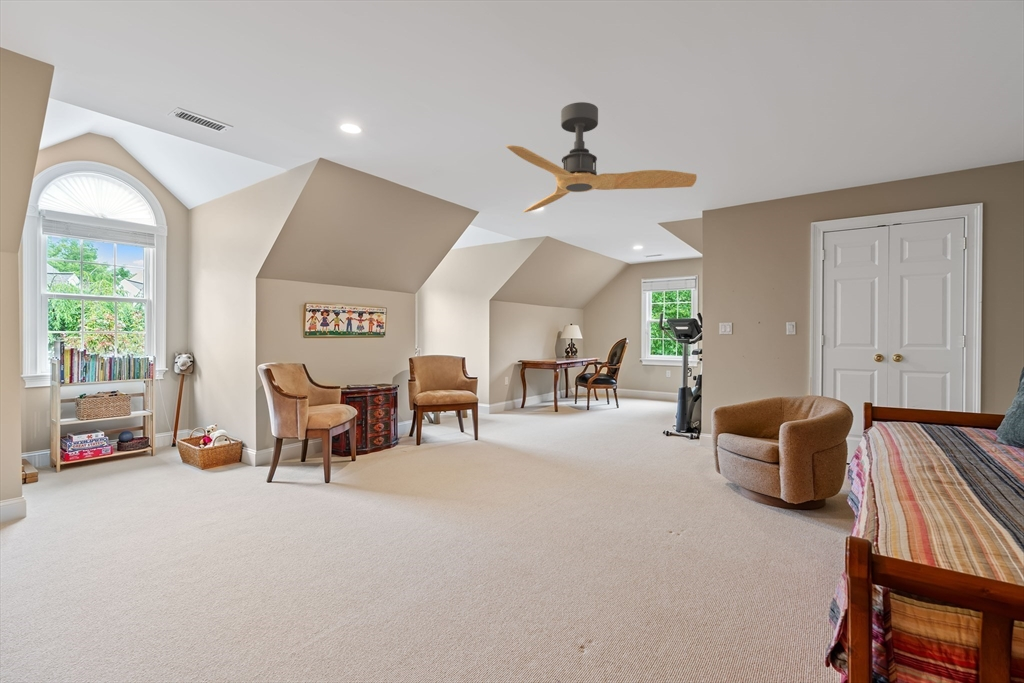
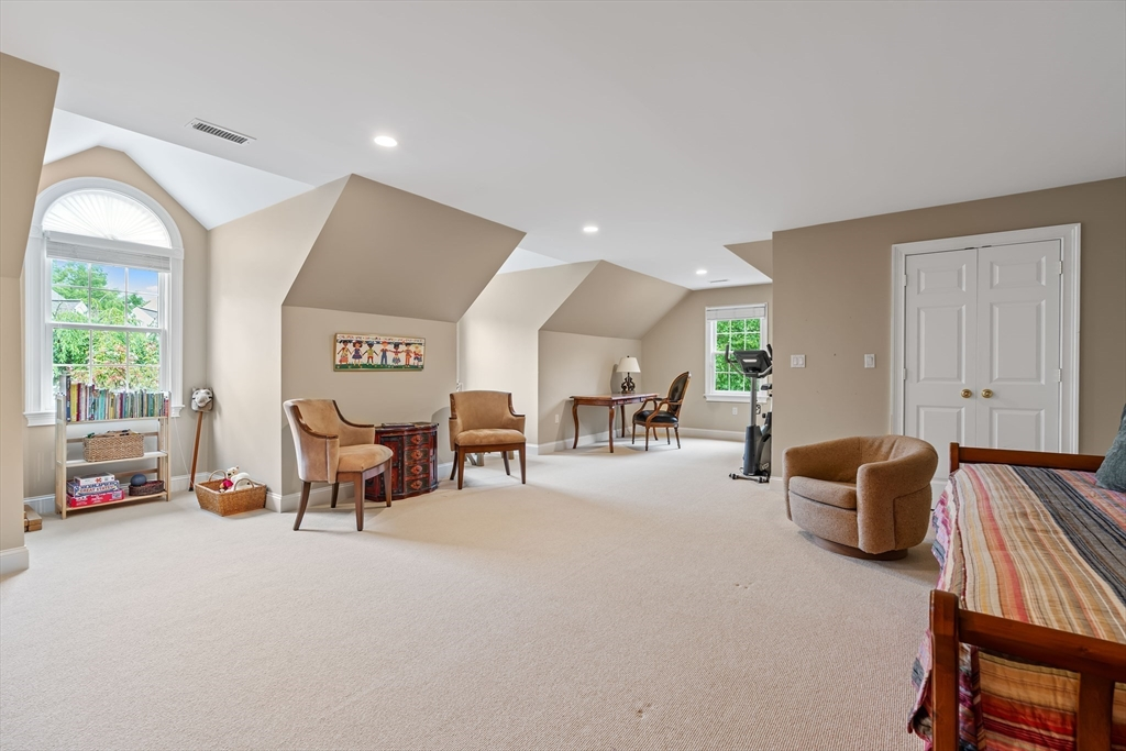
- ceiling fan [505,101,698,213]
